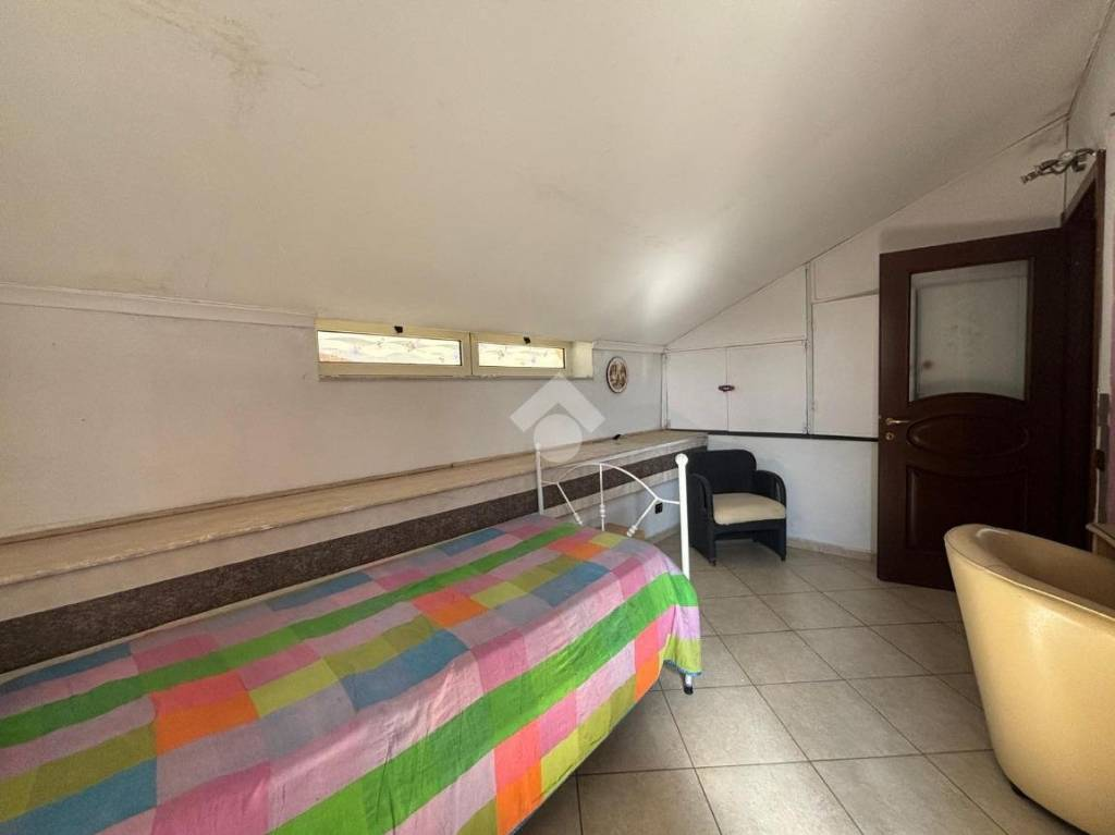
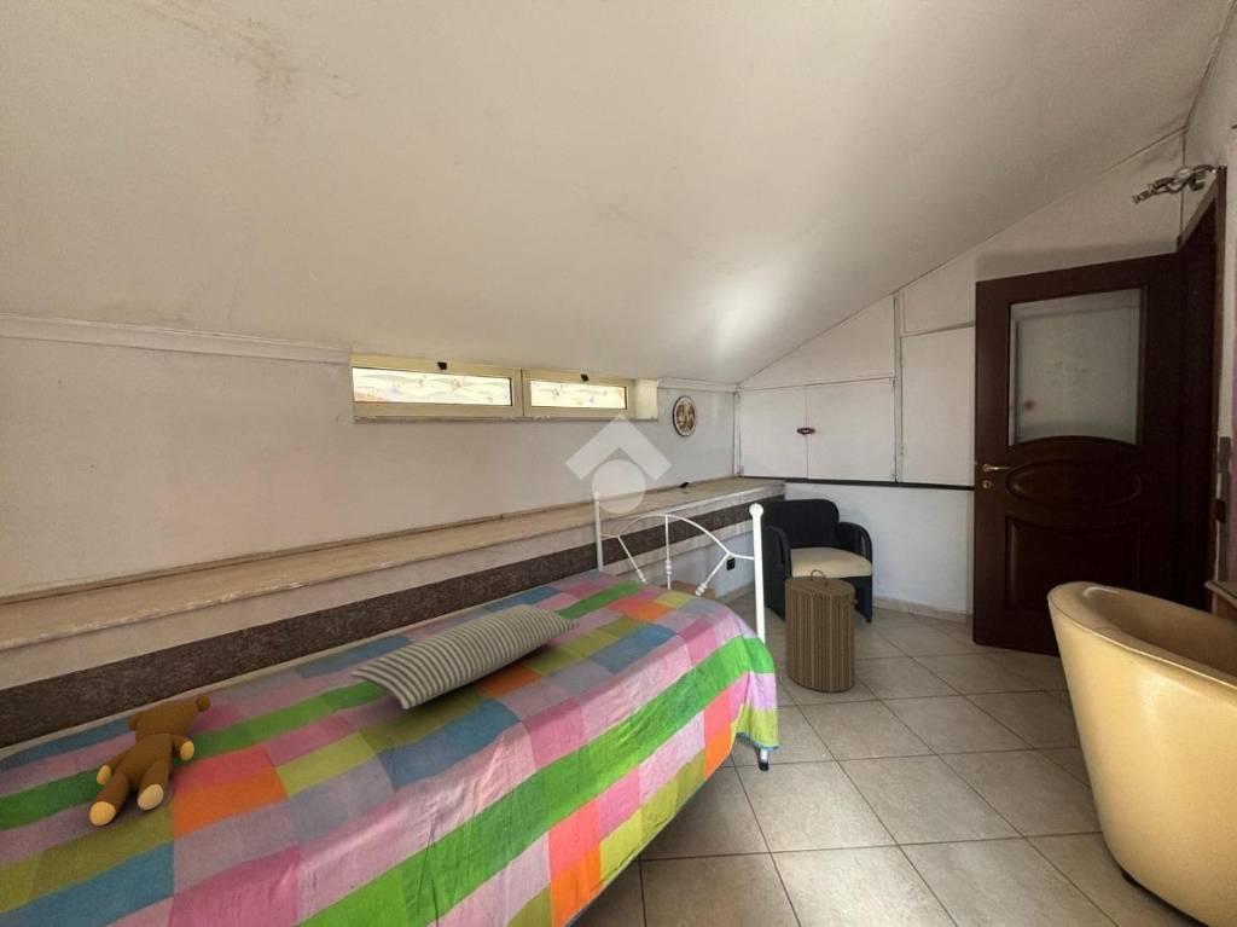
+ laundry hamper [784,568,859,694]
+ teddy bear [89,694,211,827]
+ pillow [349,603,582,711]
